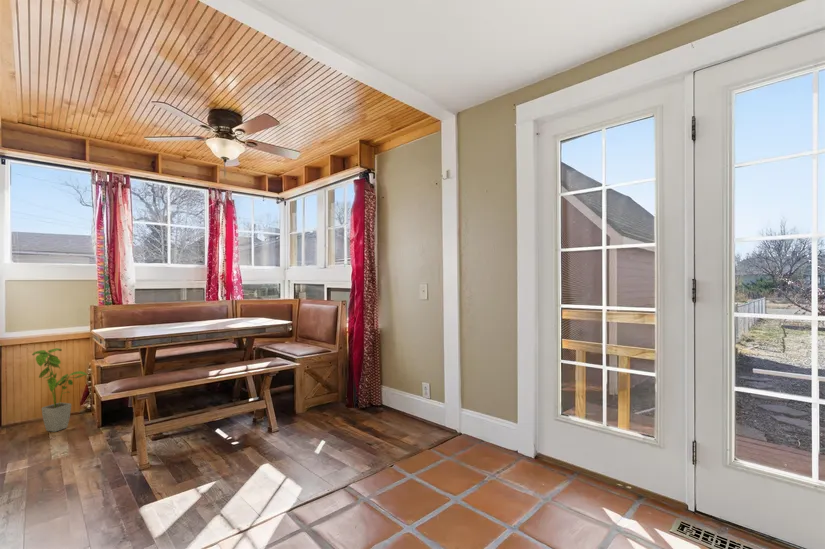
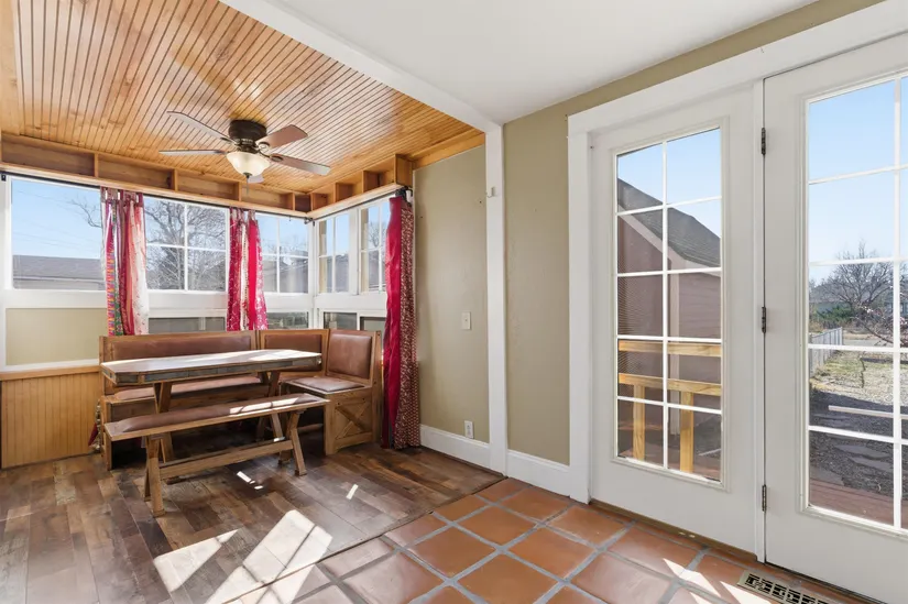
- house plant [31,347,88,433]
